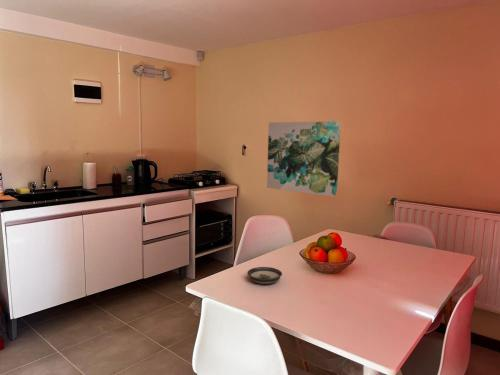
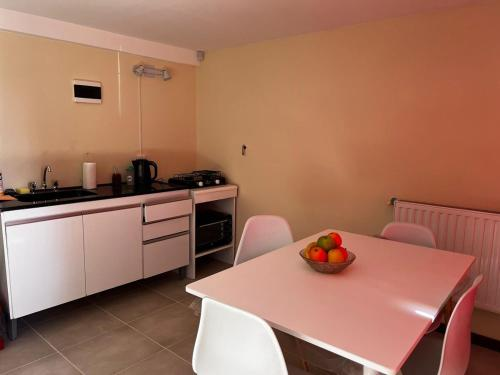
- wall art [266,120,342,198]
- saucer [246,266,283,285]
